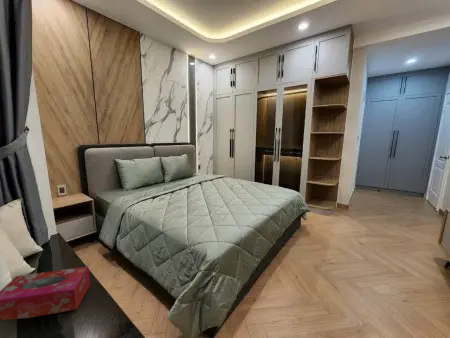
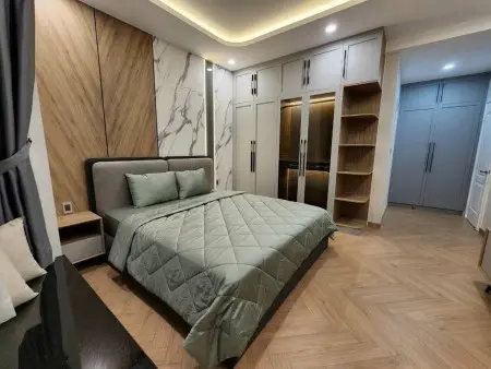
- tissue box [0,265,91,321]
